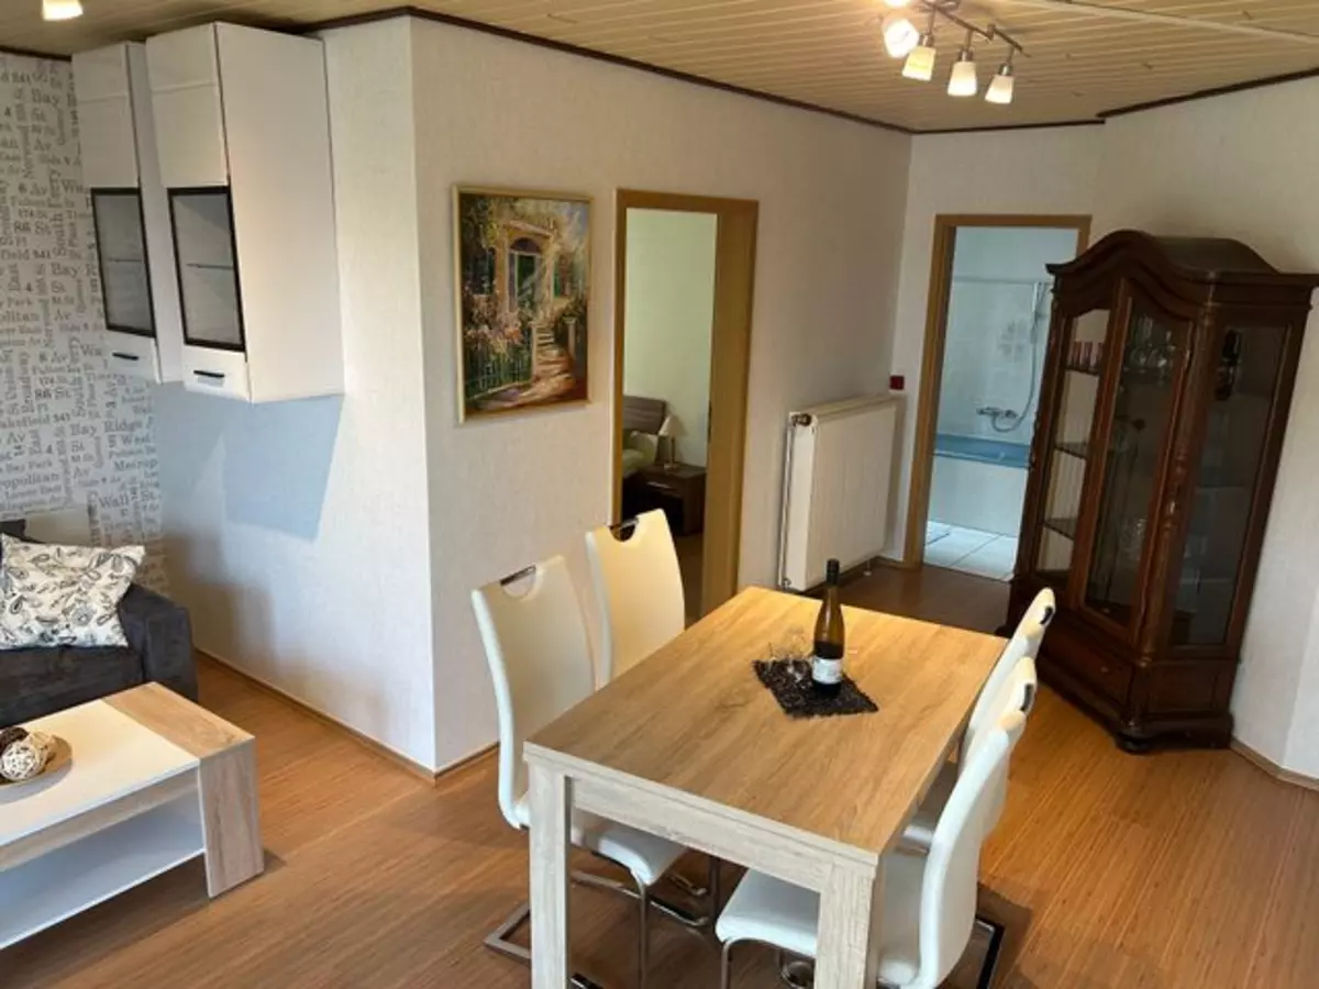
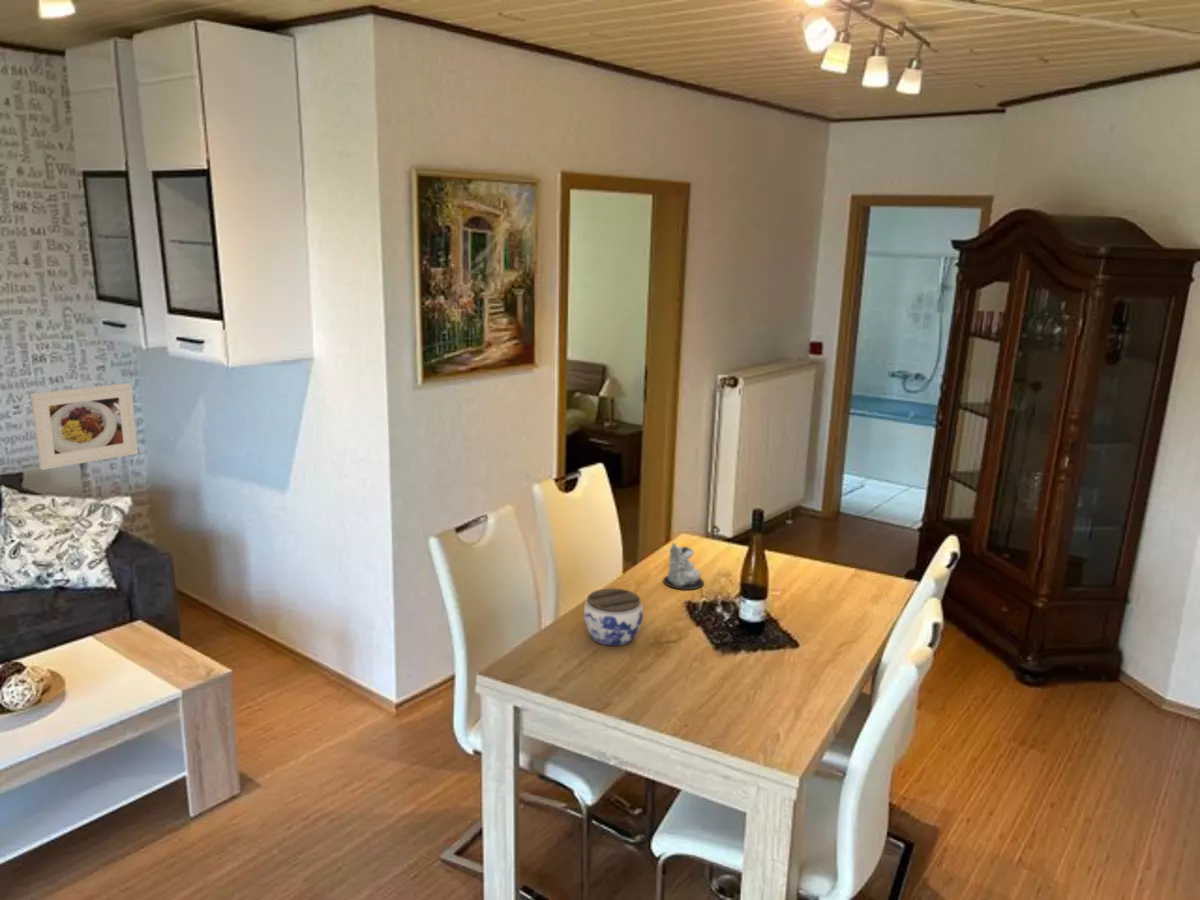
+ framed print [30,382,139,471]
+ candle [662,542,705,591]
+ jar [583,587,644,647]
